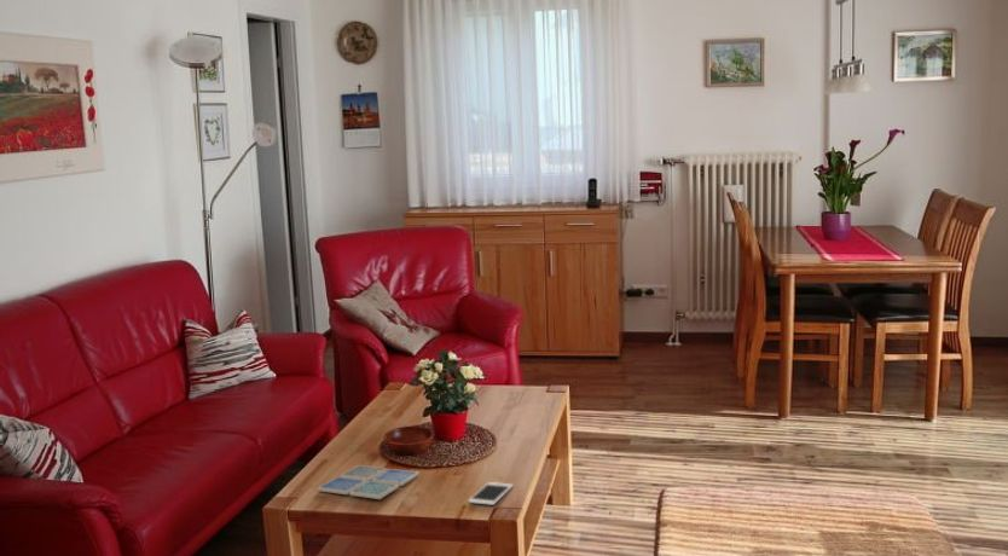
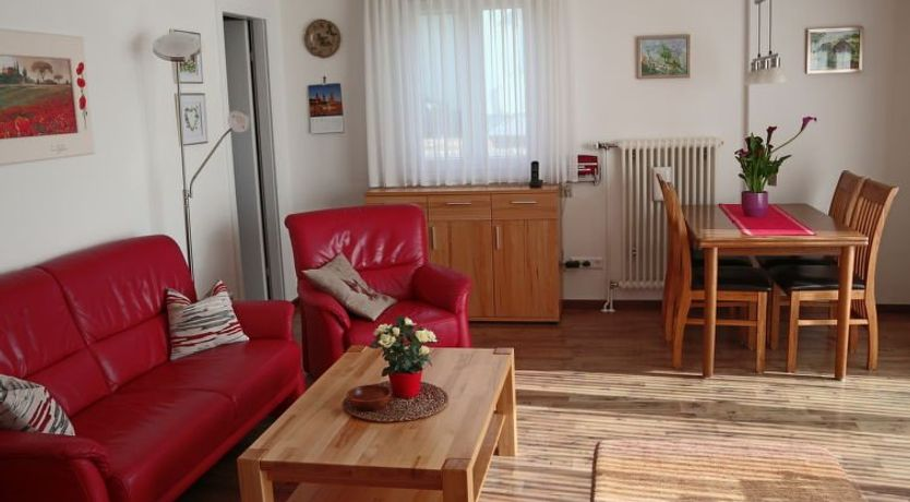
- cell phone [468,481,515,506]
- drink coaster [317,464,421,500]
